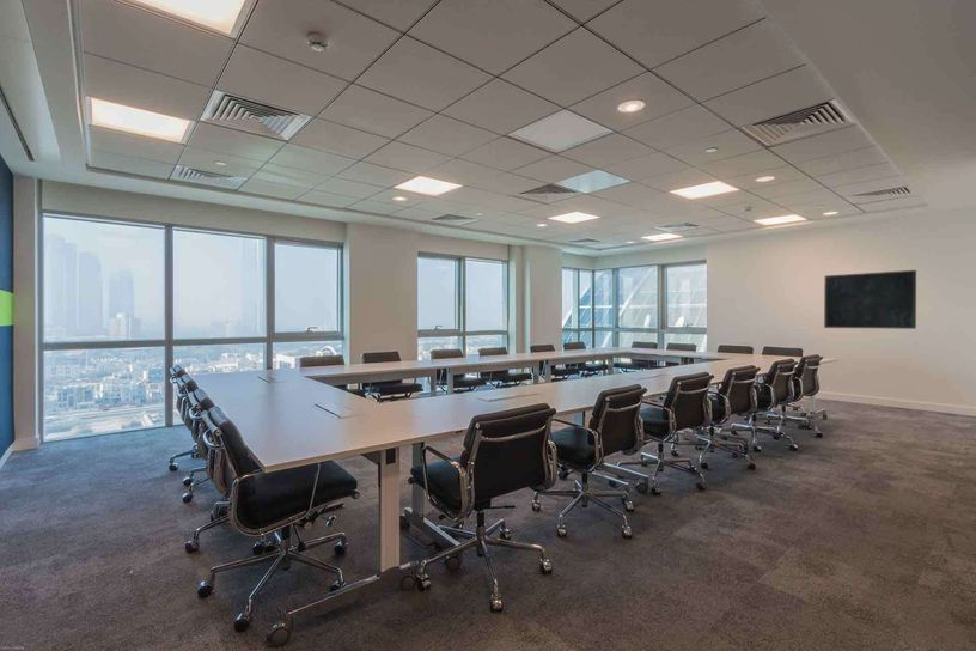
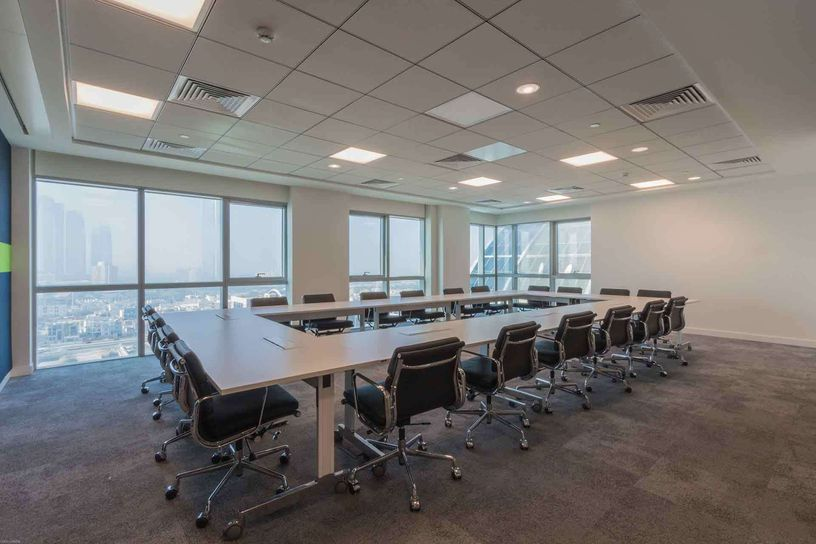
- television [823,269,917,330]
